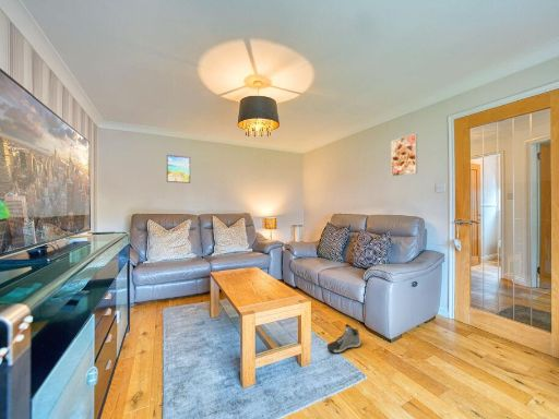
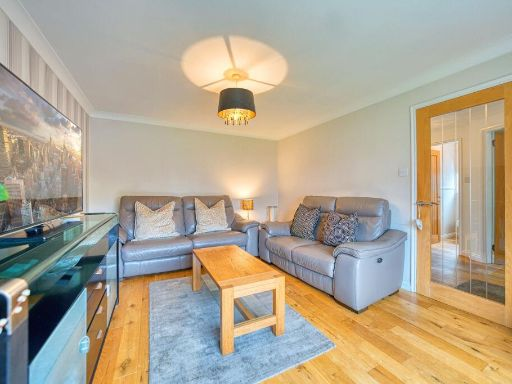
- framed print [166,154,191,184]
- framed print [390,133,418,178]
- sneaker [326,323,361,354]
